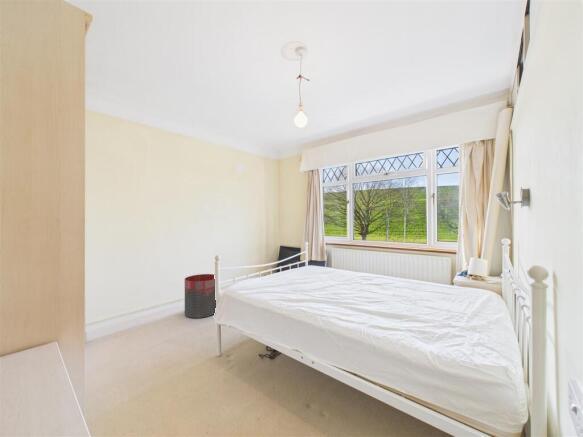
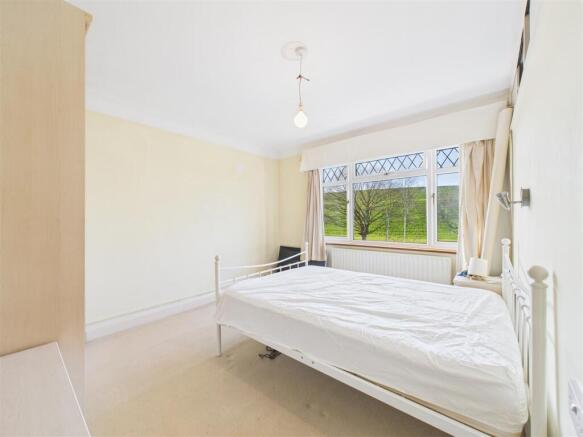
- trash can [184,273,216,319]
